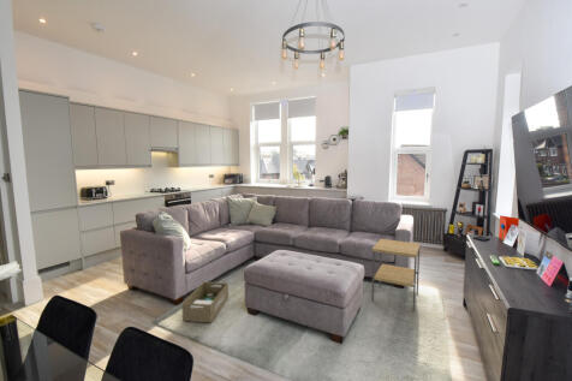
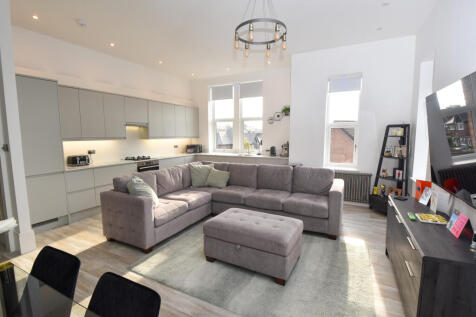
- storage box [180,281,230,323]
- side table [370,238,421,312]
